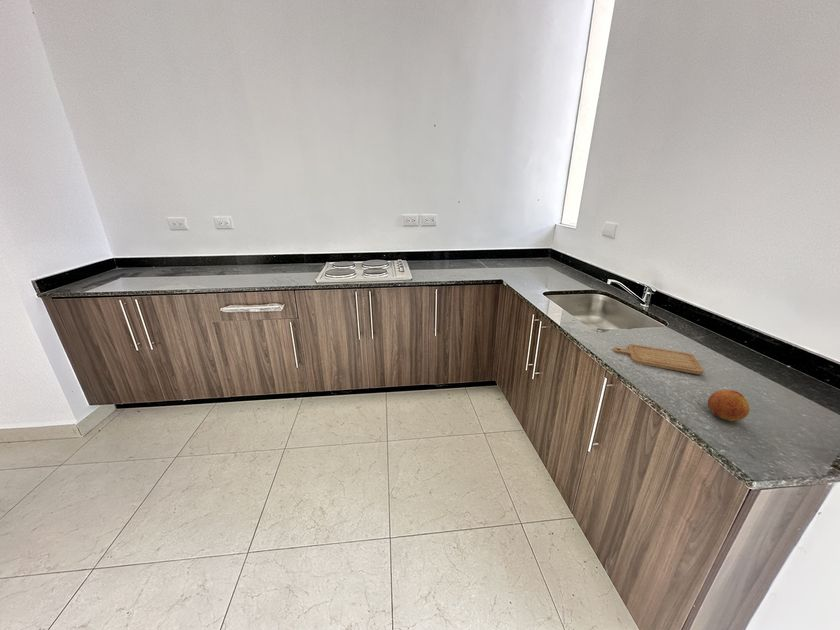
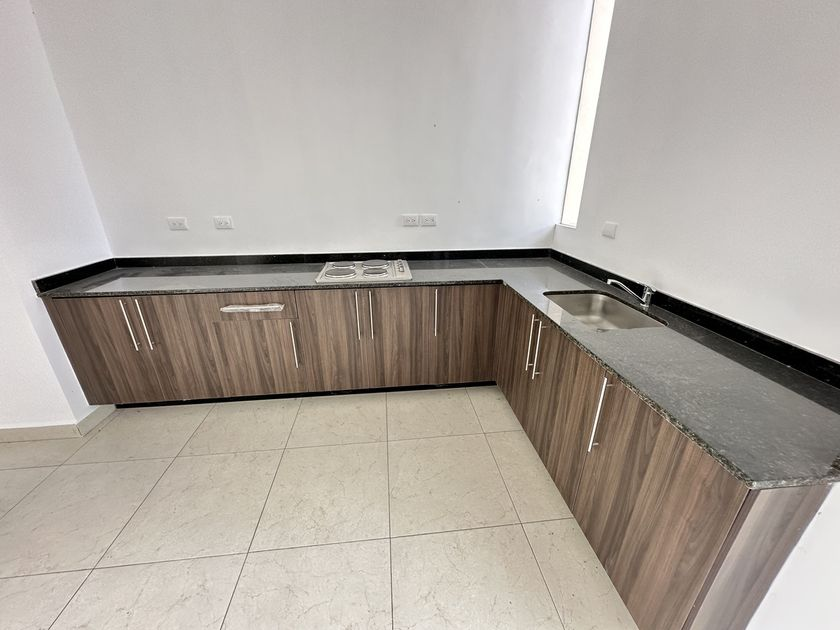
- chopping board [612,343,704,375]
- fruit [707,389,751,422]
